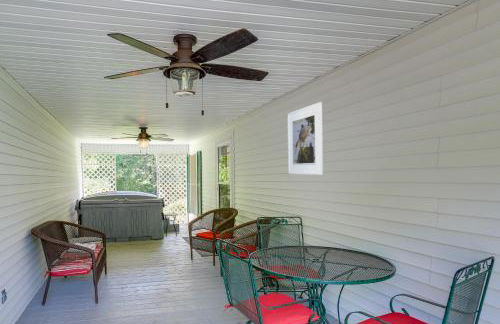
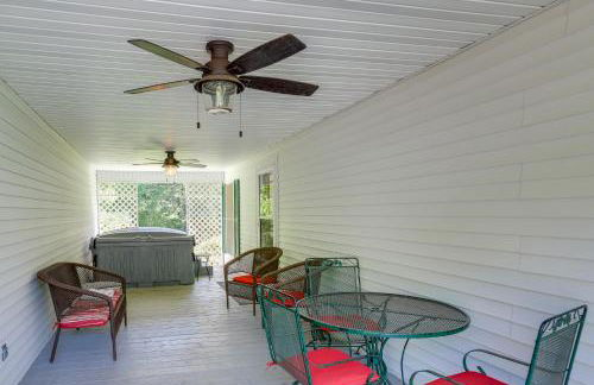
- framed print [287,101,324,176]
